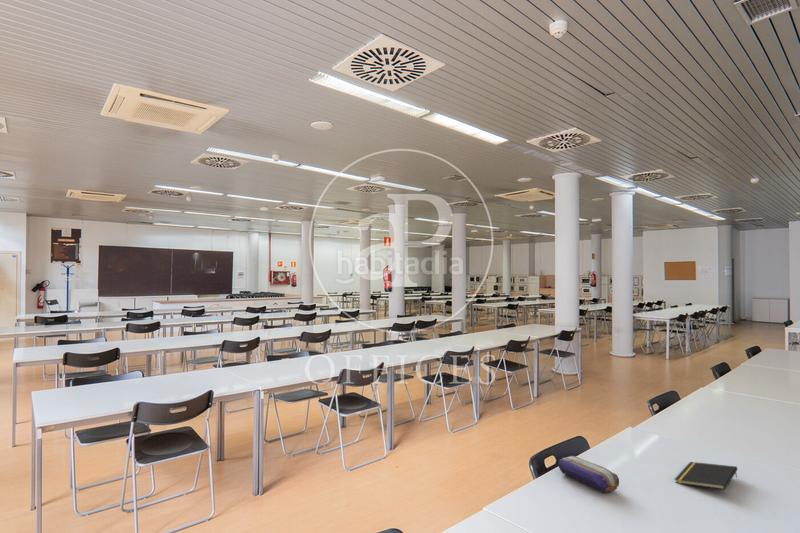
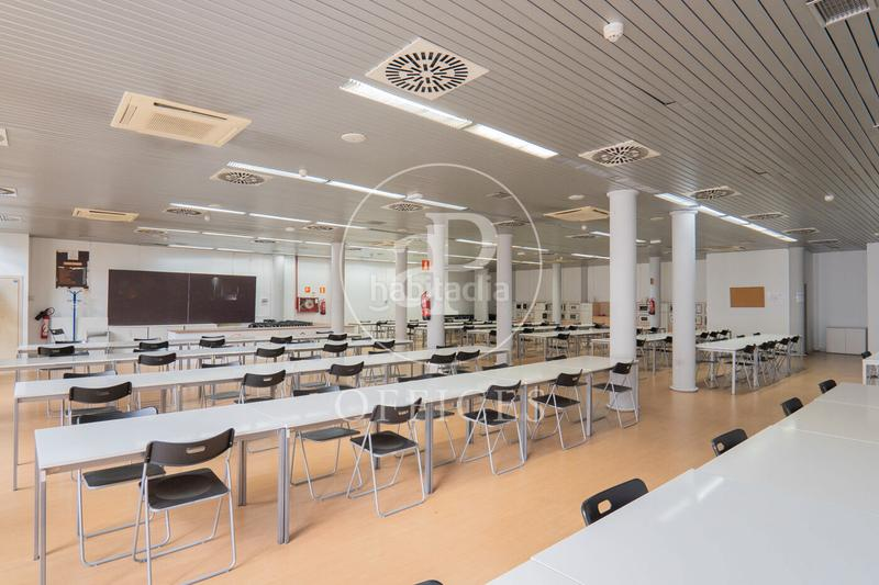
- pencil case [557,455,620,494]
- notepad [674,461,739,490]
